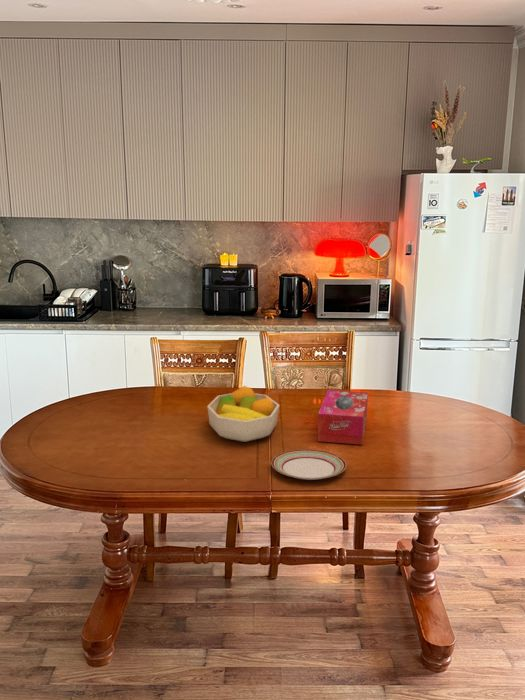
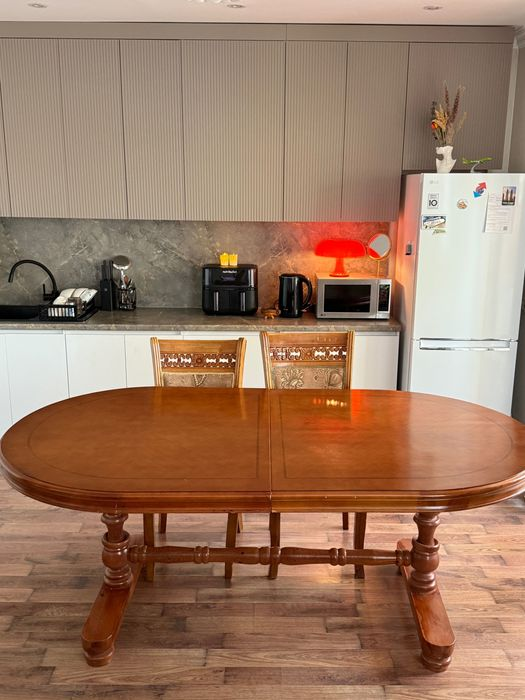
- tissue box [317,389,369,446]
- plate [271,448,347,481]
- fruit bowl [206,385,280,443]
